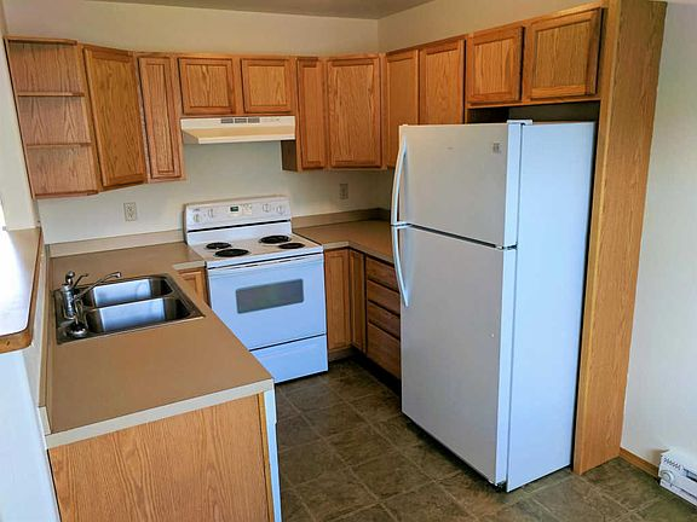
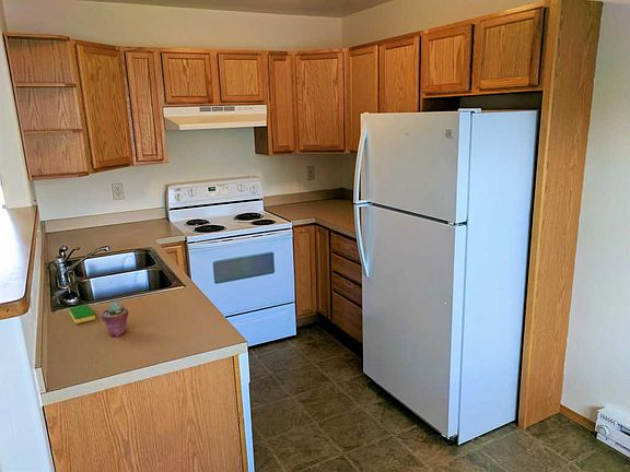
+ potted succulent [100,302,129,338]
+ dish sponge [68,304,96,324]
